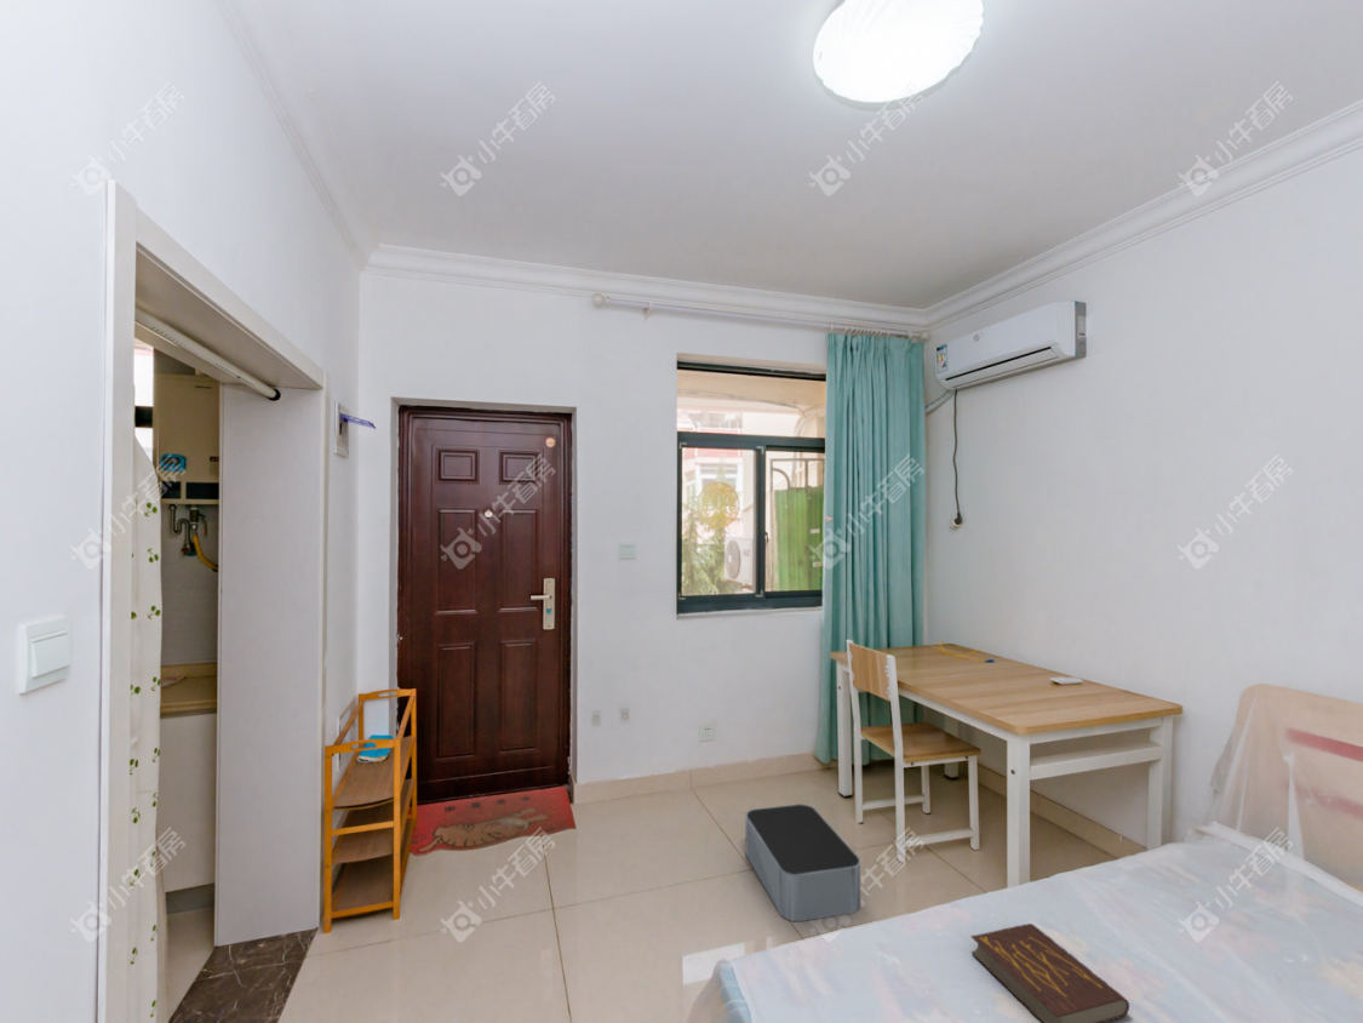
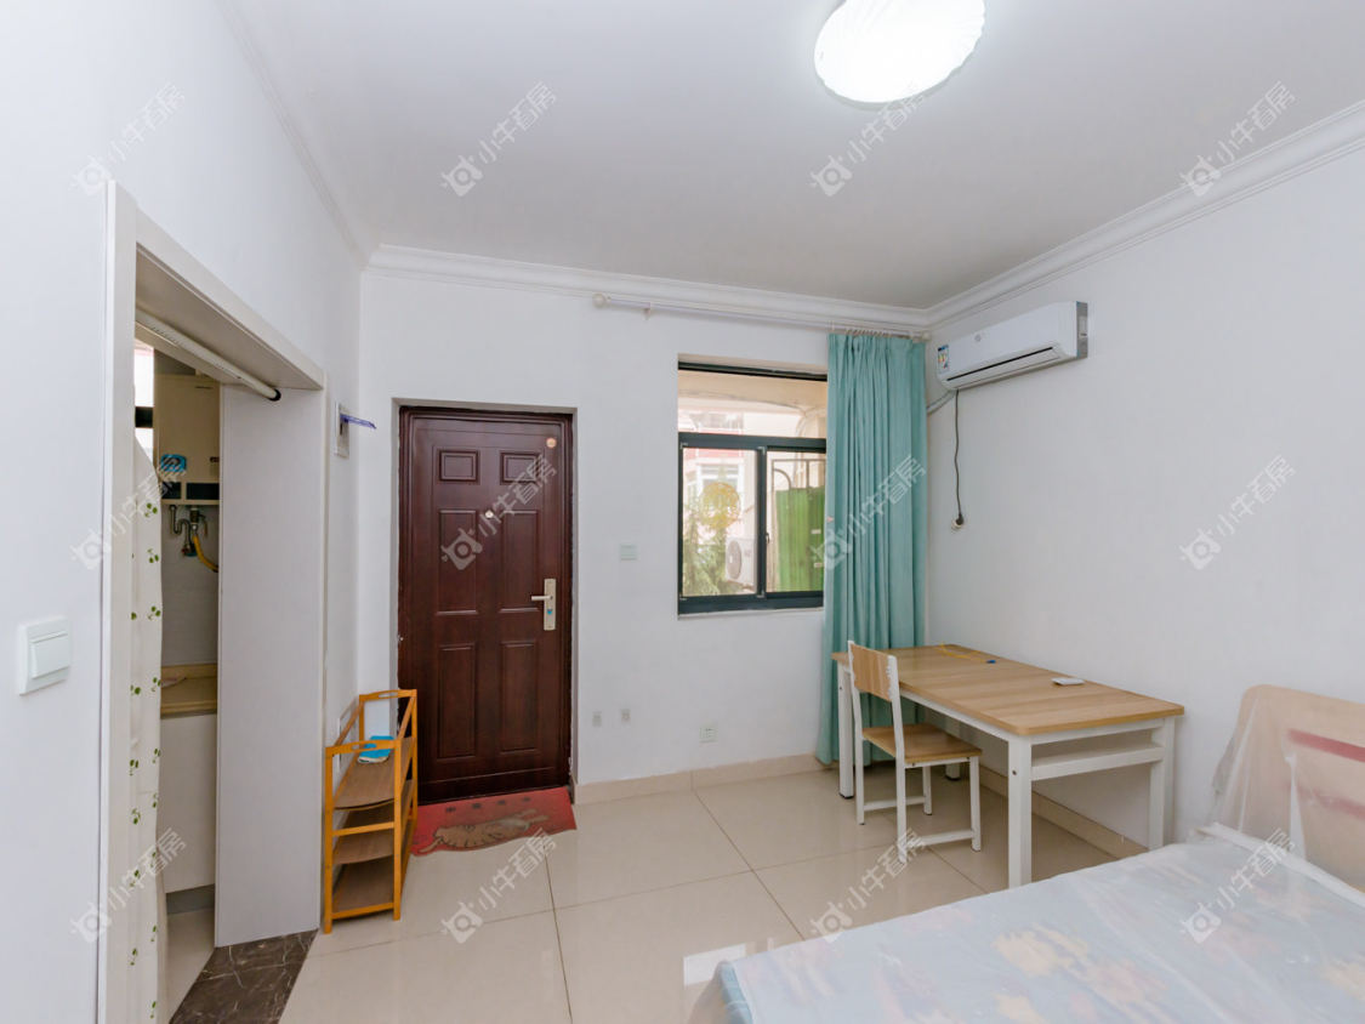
- storage bin [745,802,861,922]
- book [969,922,1130,1023]
